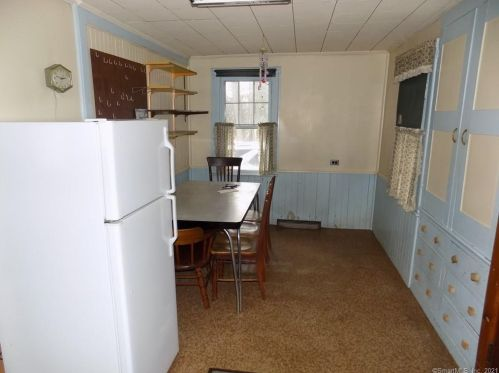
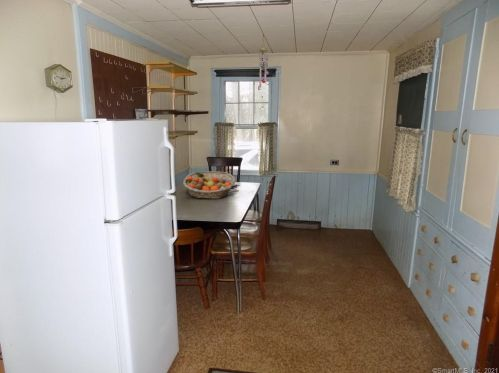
+ fruit basket [182,170,236,200]
